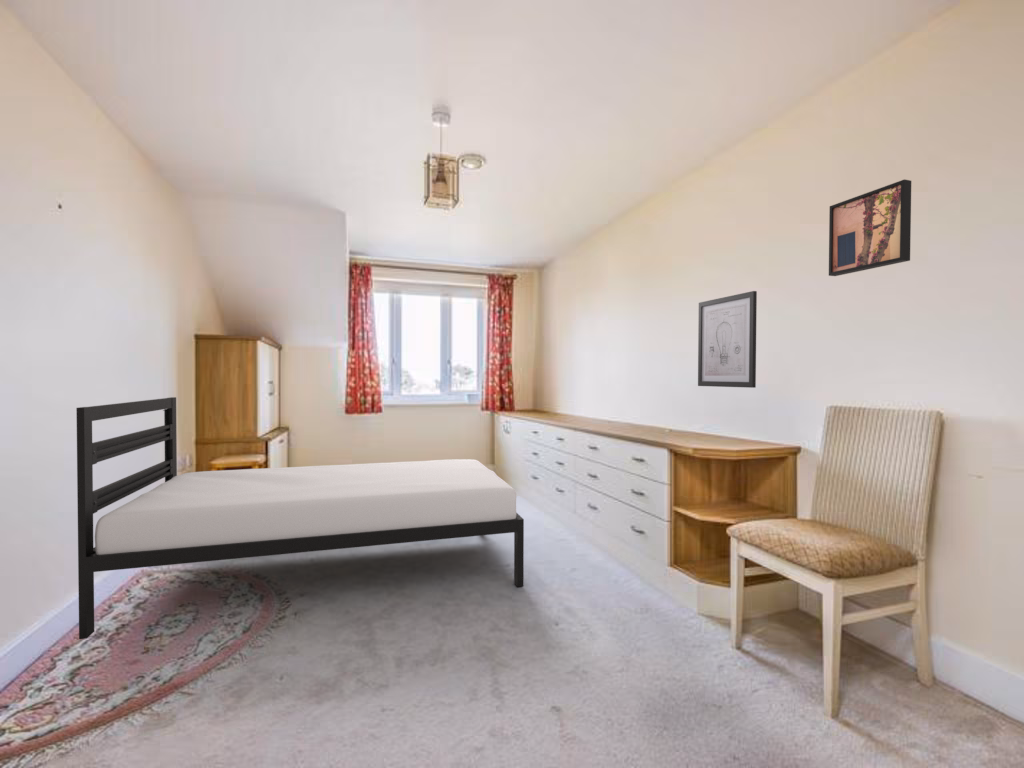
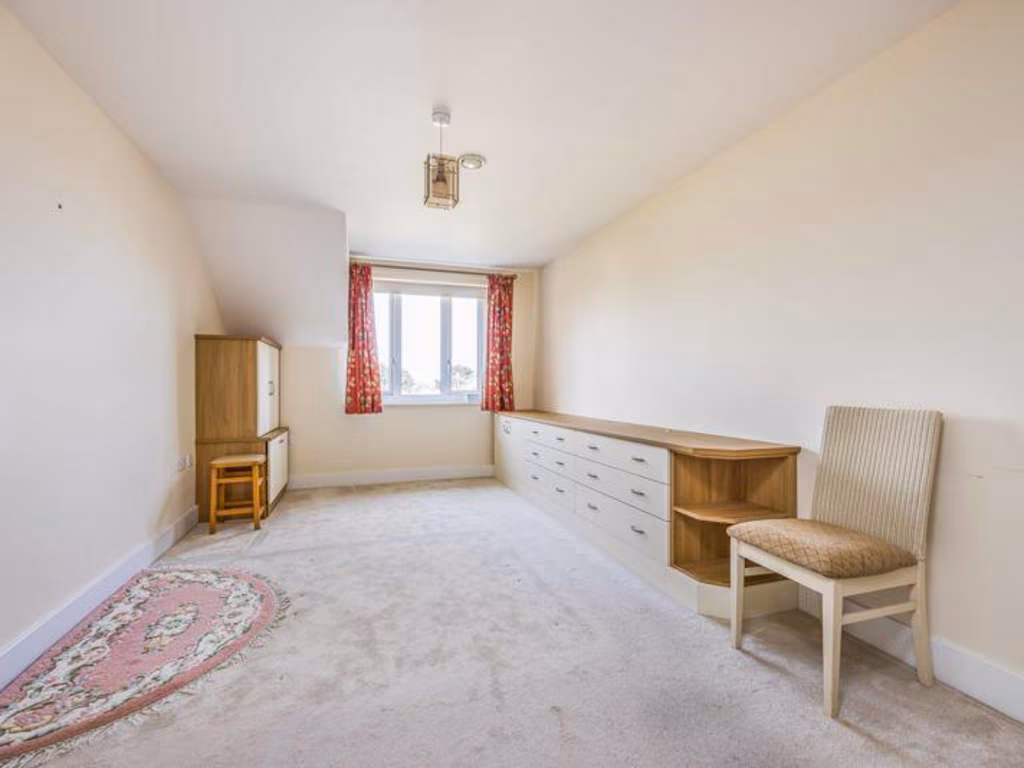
- wall art [828,178,912,277]
- bed [75,396,525,640]
- wall art [697,290,758,389]
